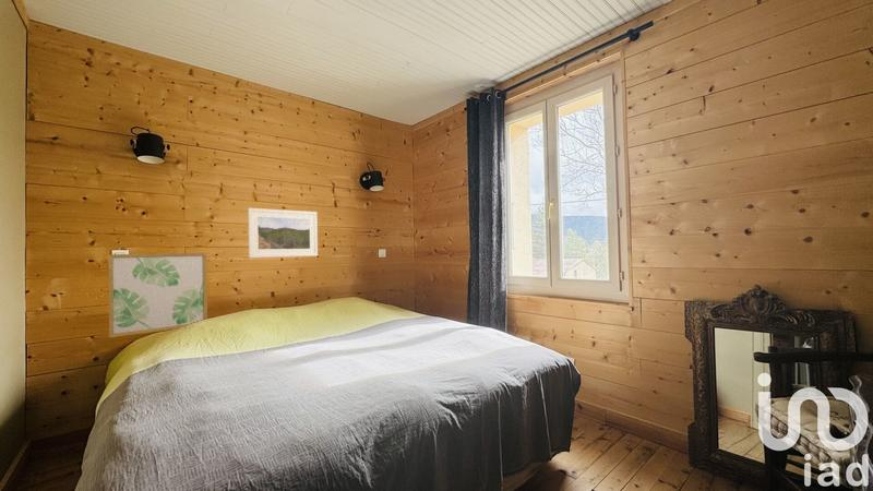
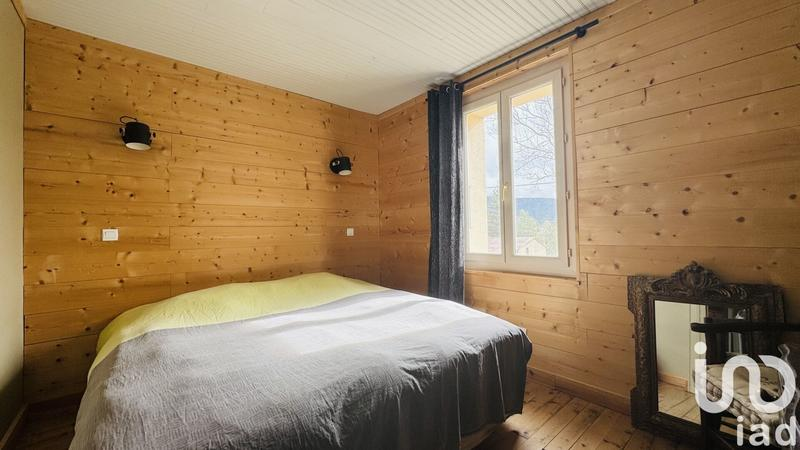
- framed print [247,207,319,259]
- wall art [107,252,208,338]
